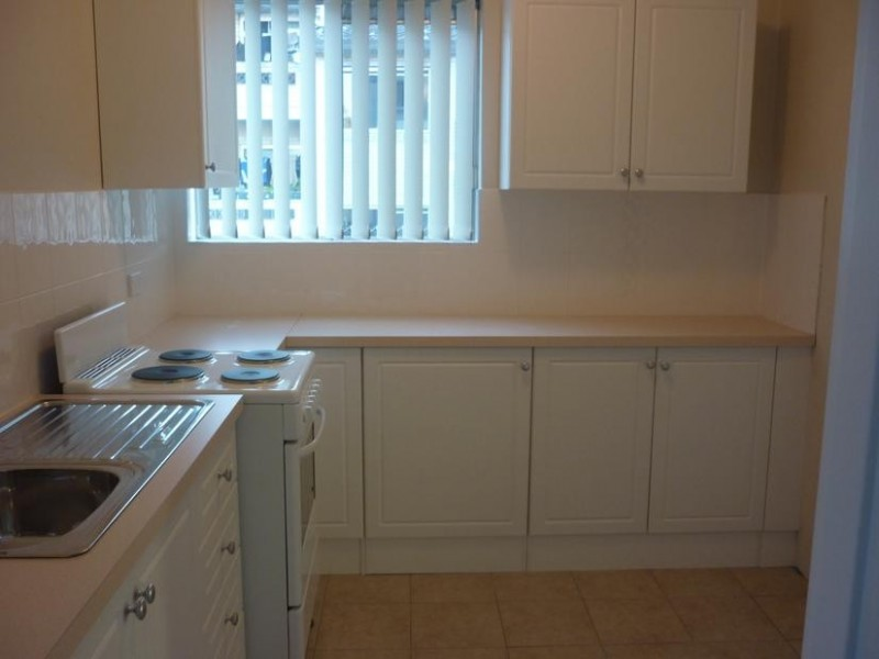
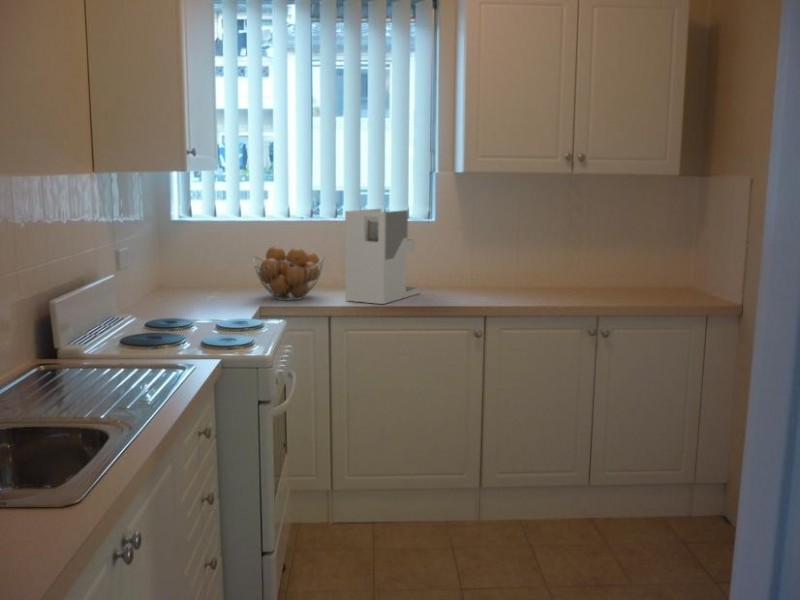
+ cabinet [344,208,420,305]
+ fruit basket [252,245,325,301]
